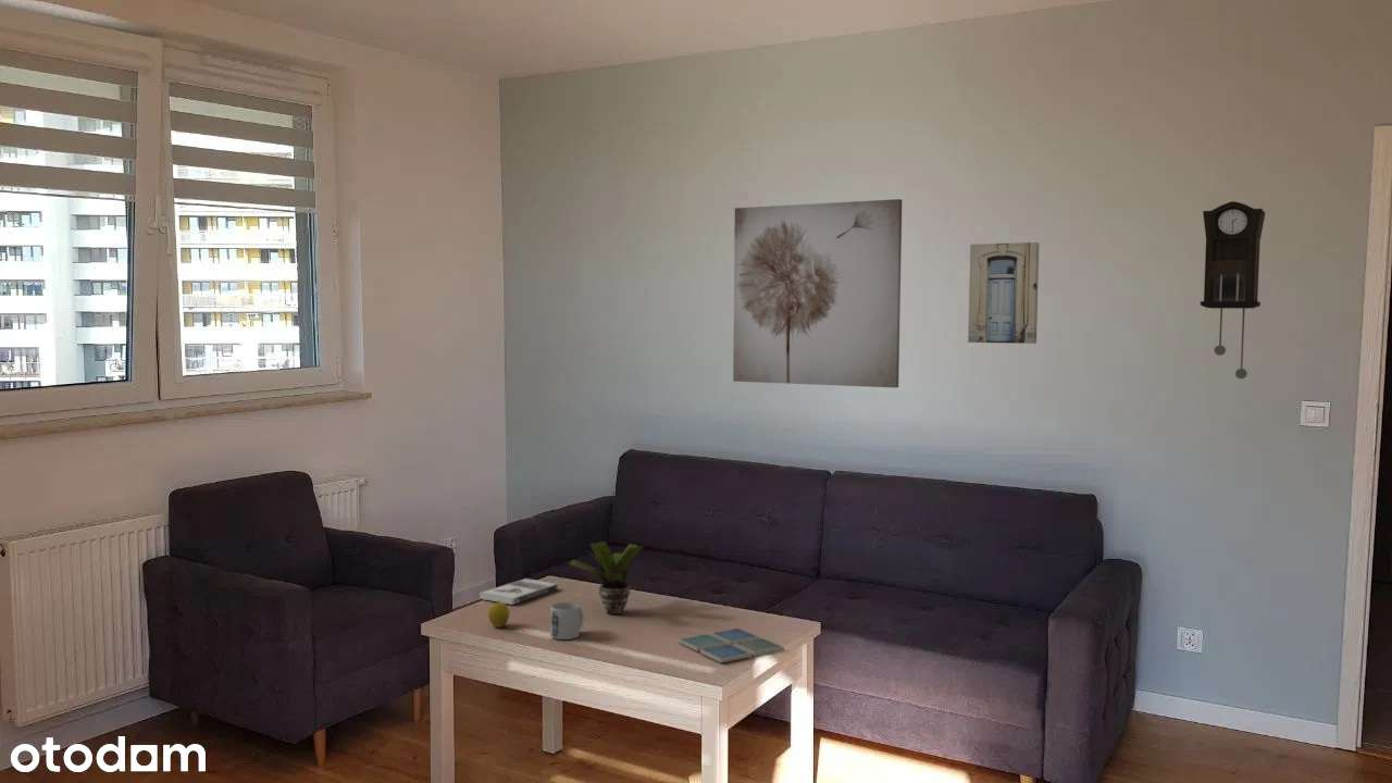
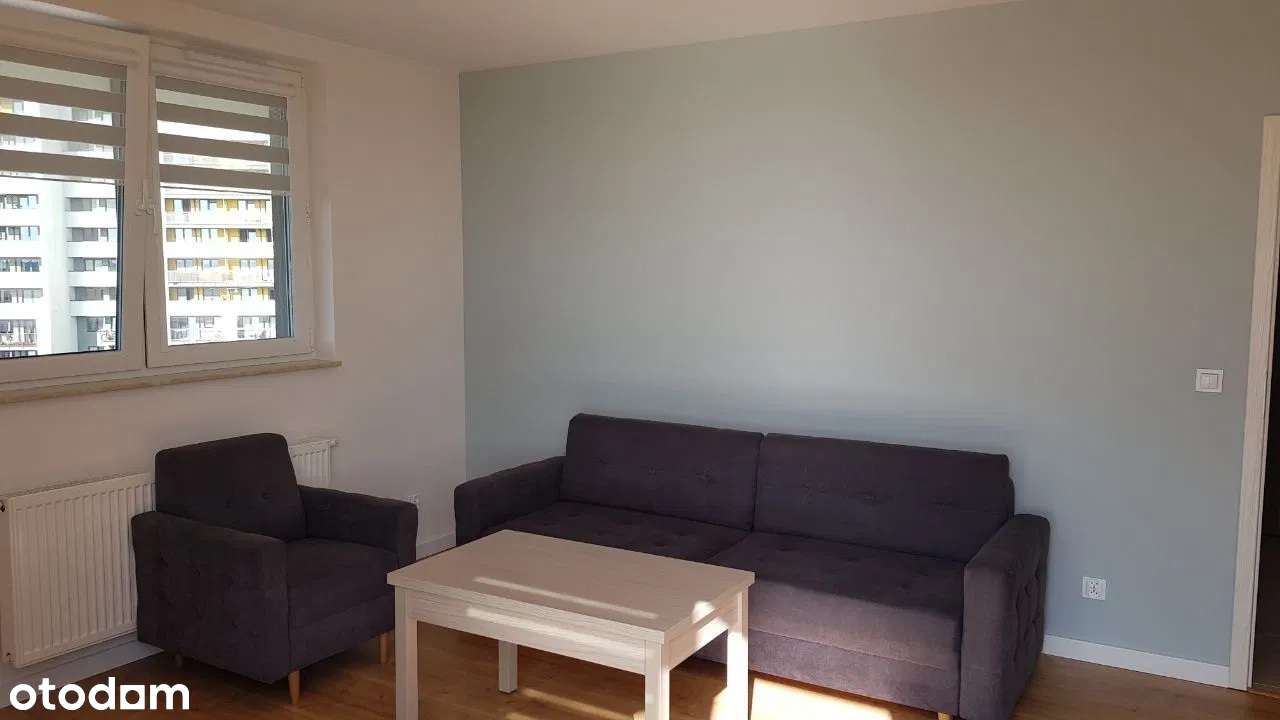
- apple [487,600,510,629]
- mug [549,601,585,641]
- wall art [967,241,1041,345]
- drink coaster [676,627,785,664]
- wall art [732,198,903,389]
- potted plant [568,540,645,616]
- pendulum clock [1200,200,1266,380]
- book [478,577,558,606]
